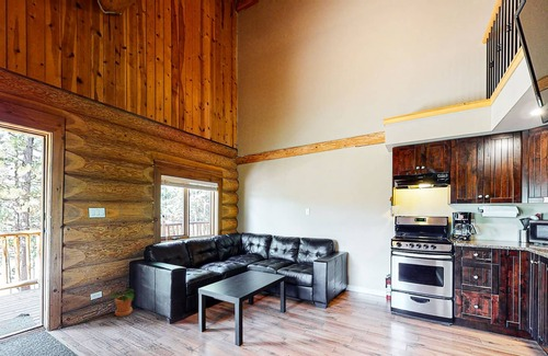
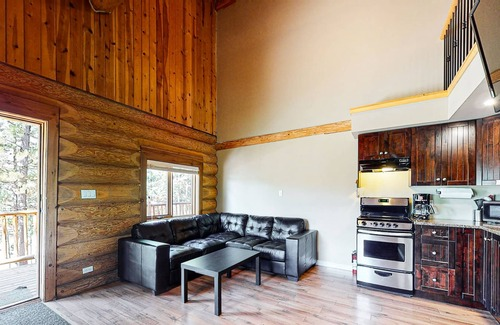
- potted plant [109,287,135,318]
